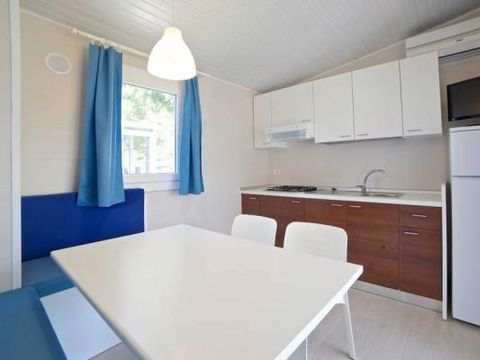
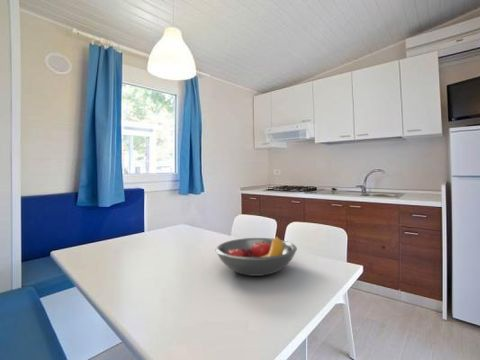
+ fruit bowl [215,235,298,277]
